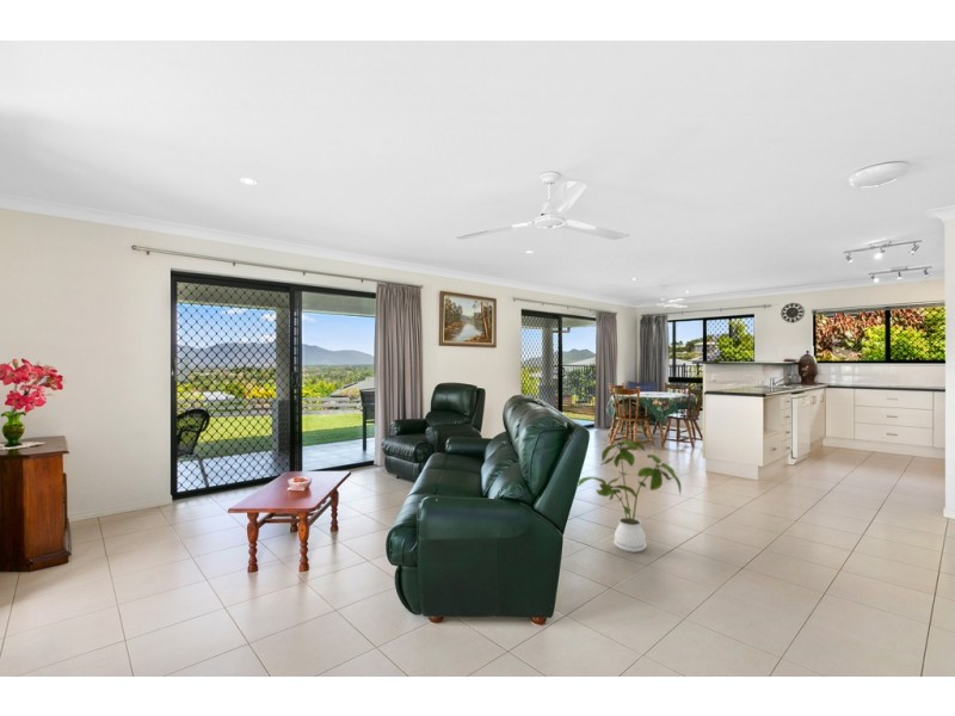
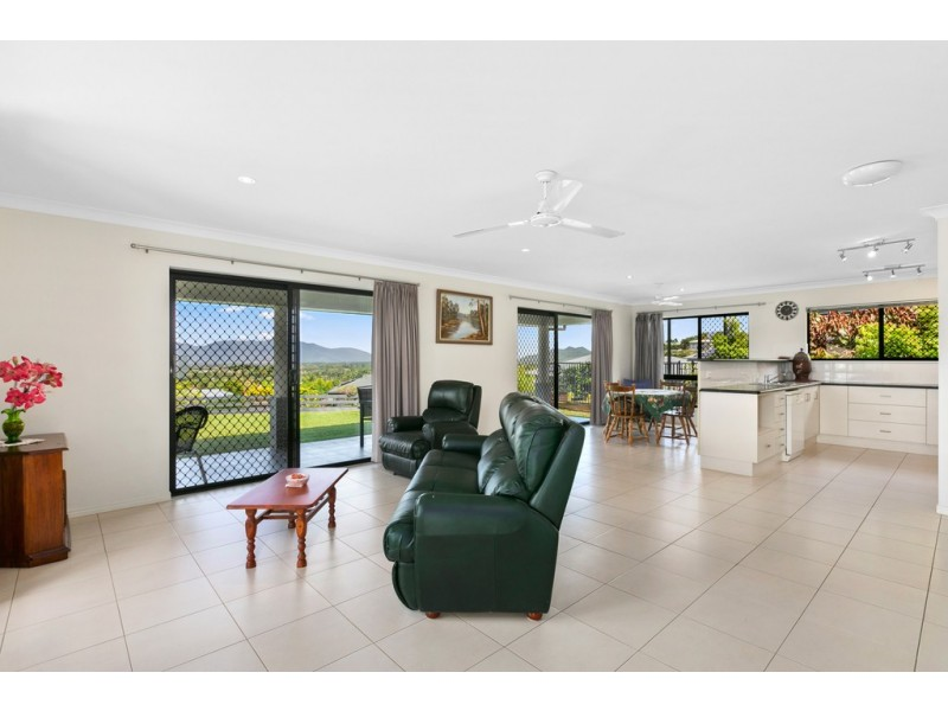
- house plant [577,439,683,554]
